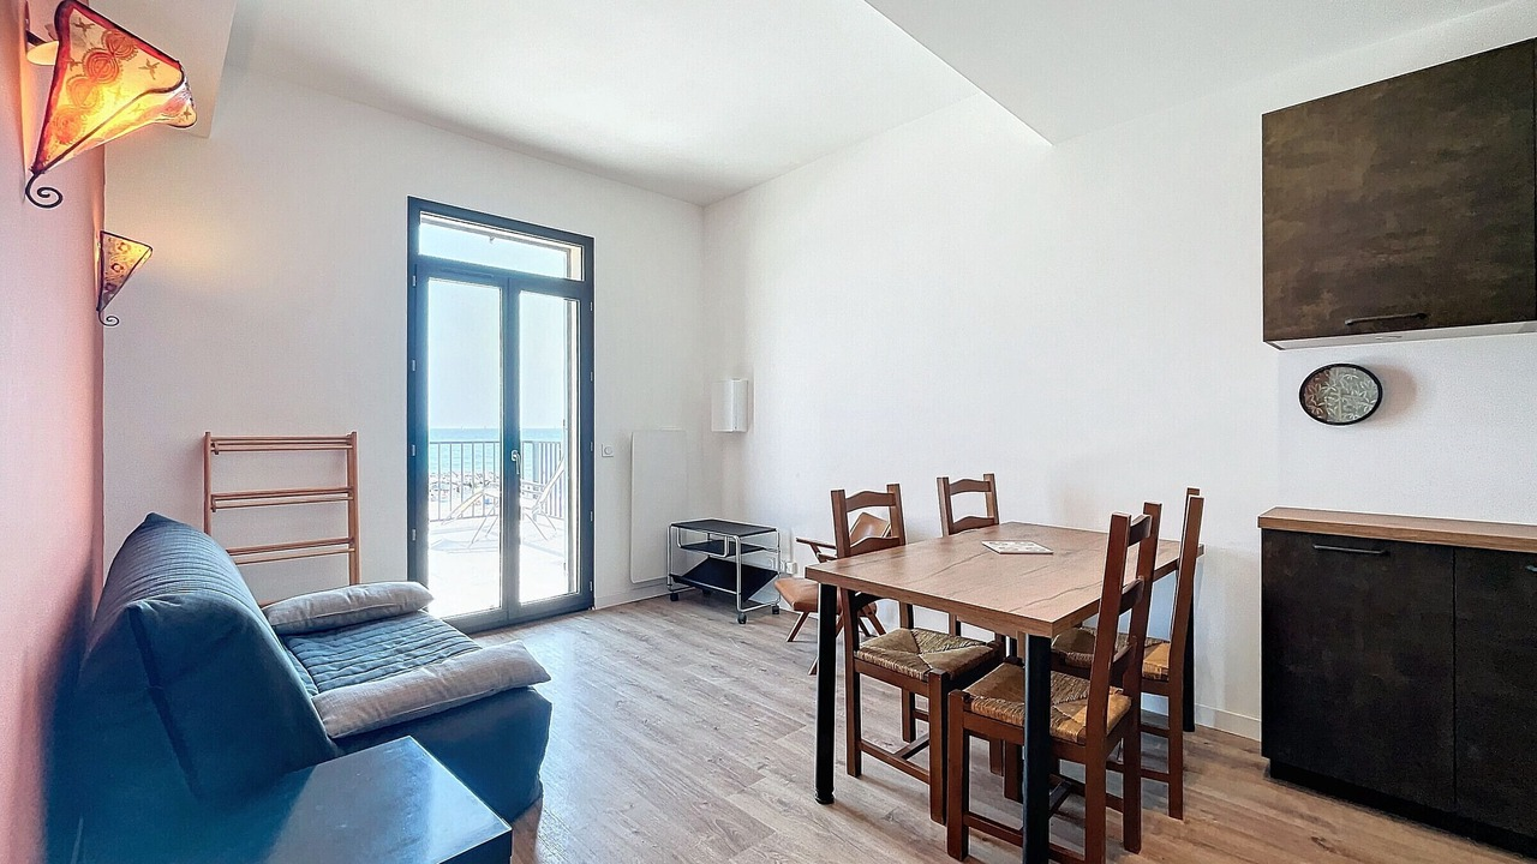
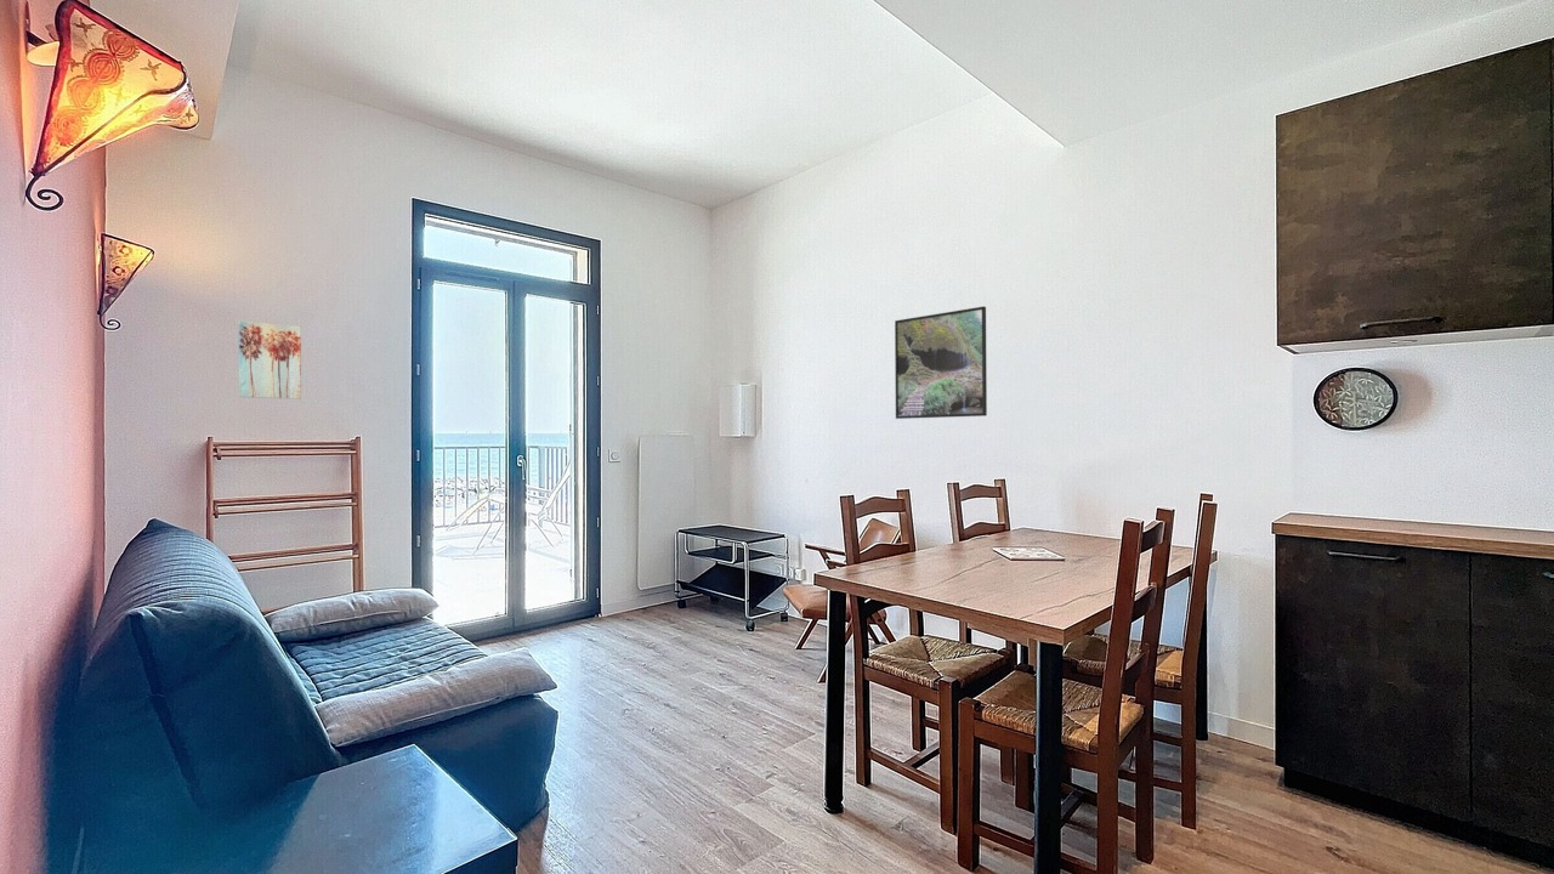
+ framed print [894,306,988,420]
+ wall art [238,319,302,401]
